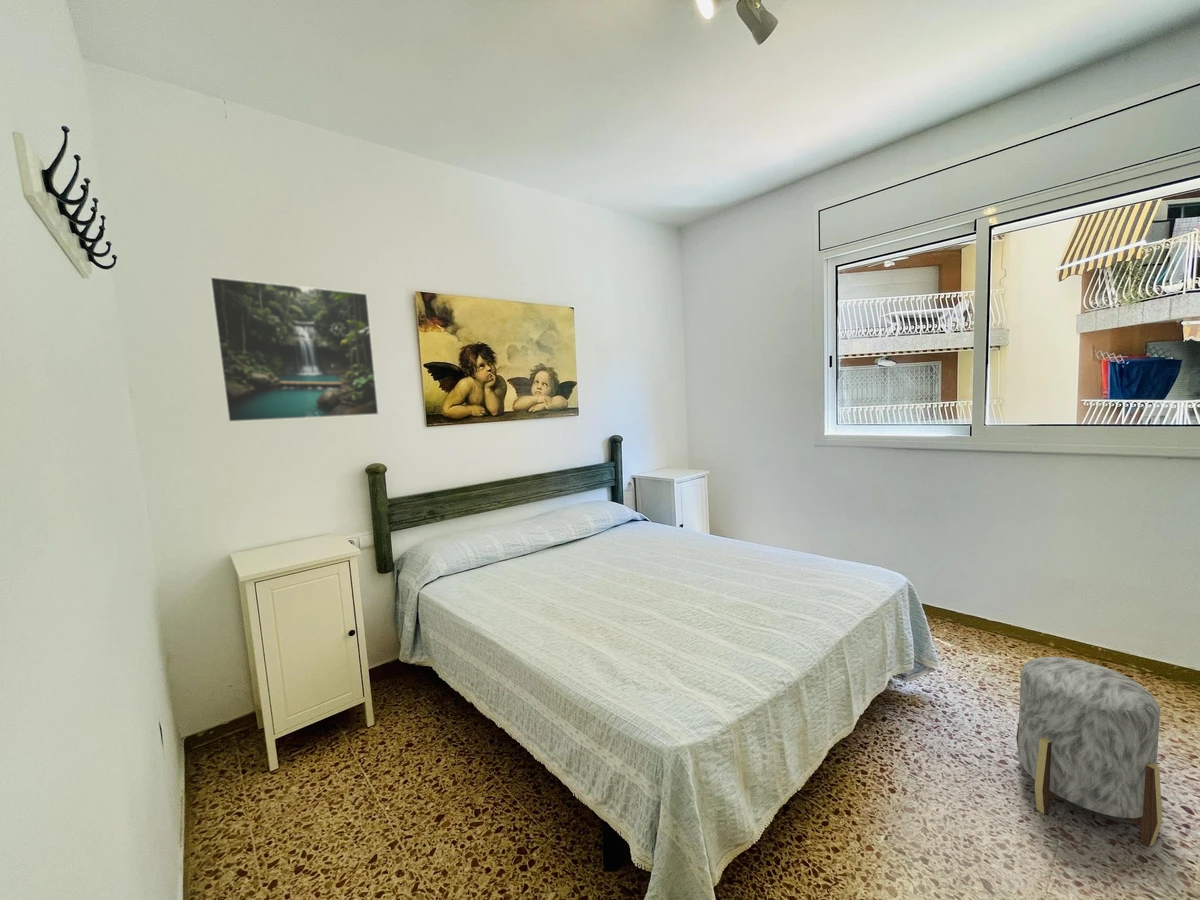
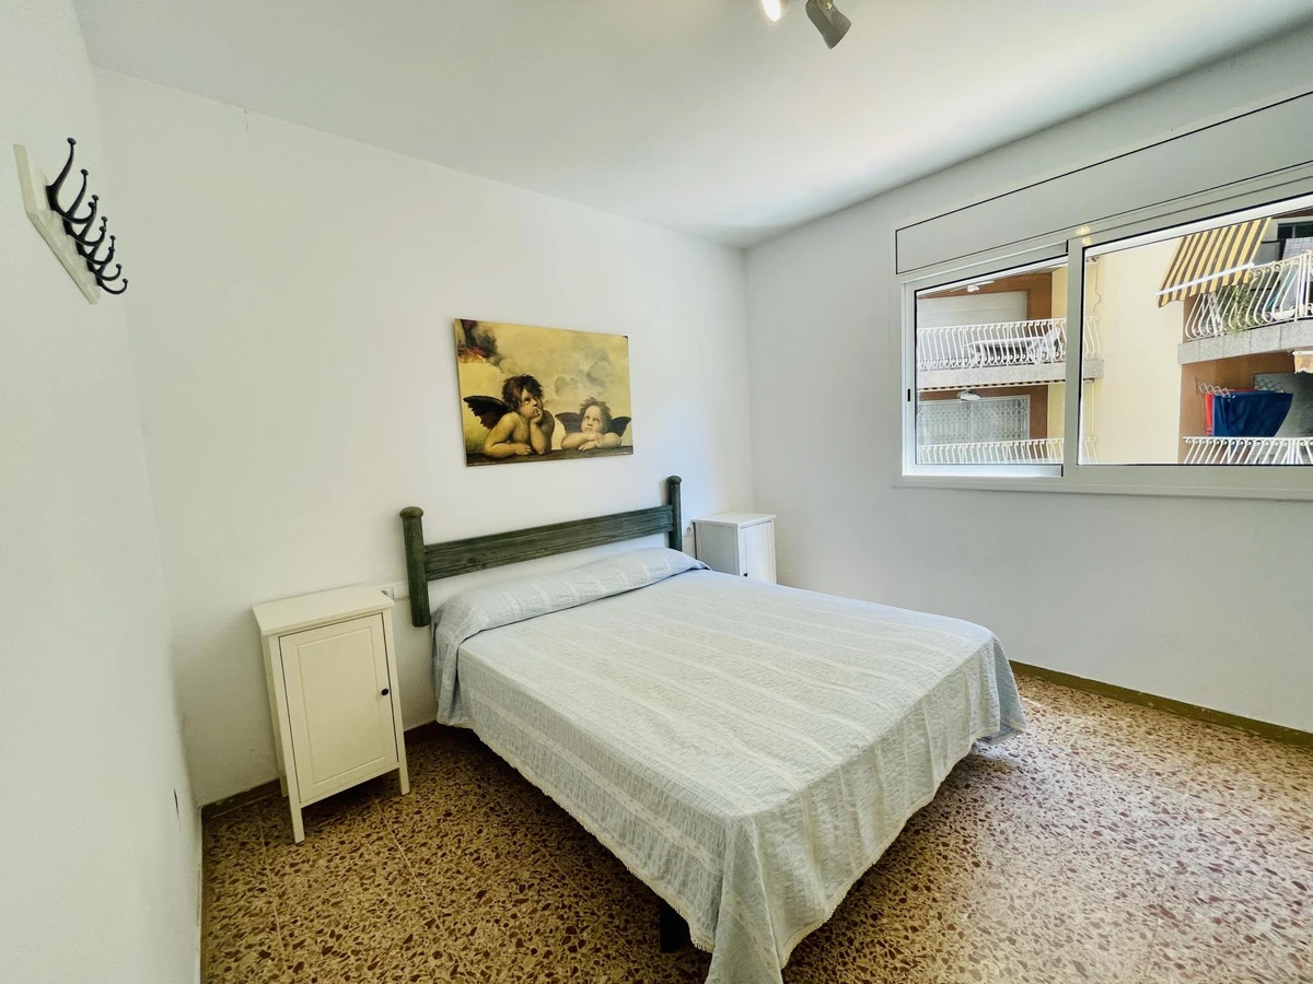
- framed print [209,275,380,423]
- stool [1015,656,1163,848]
